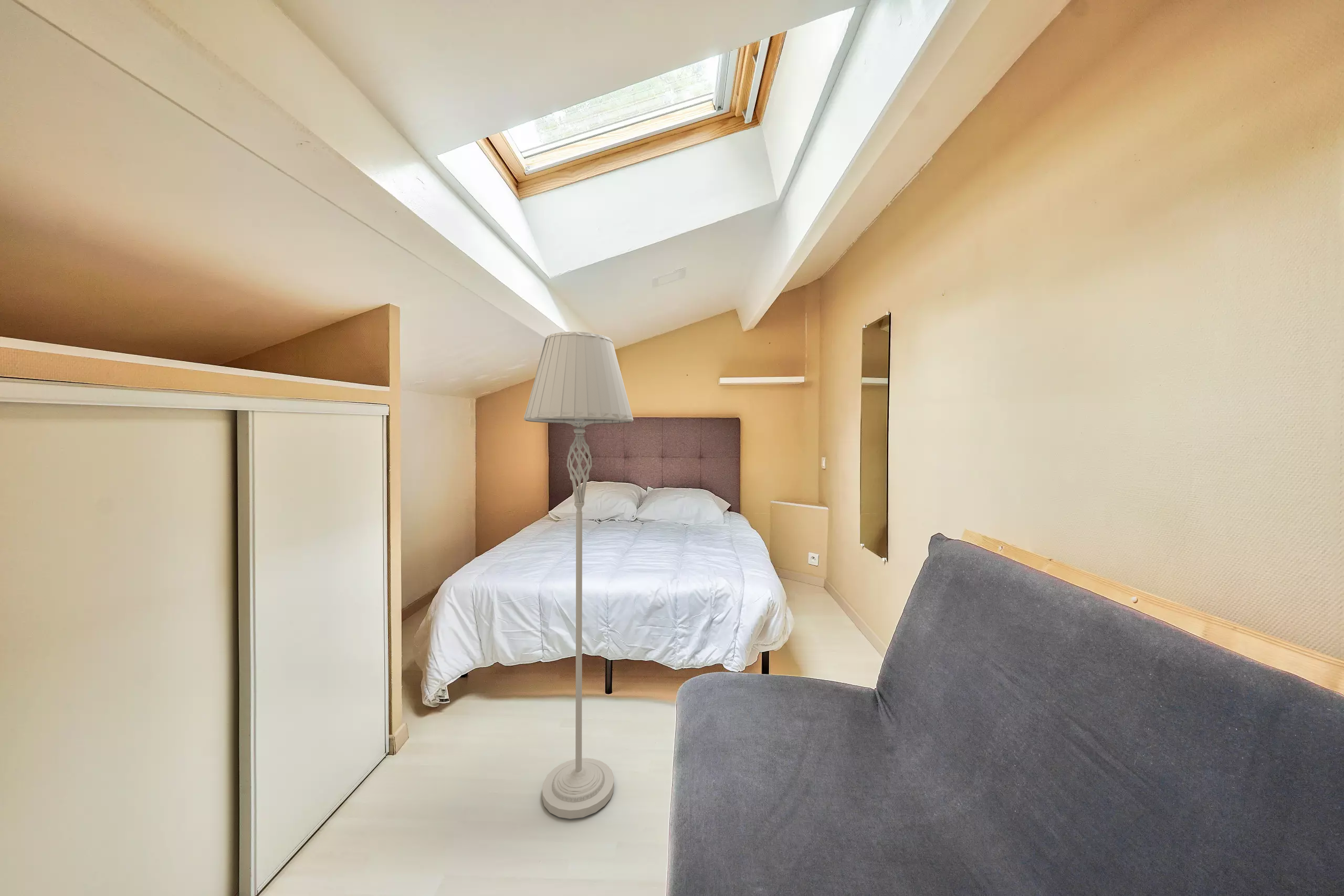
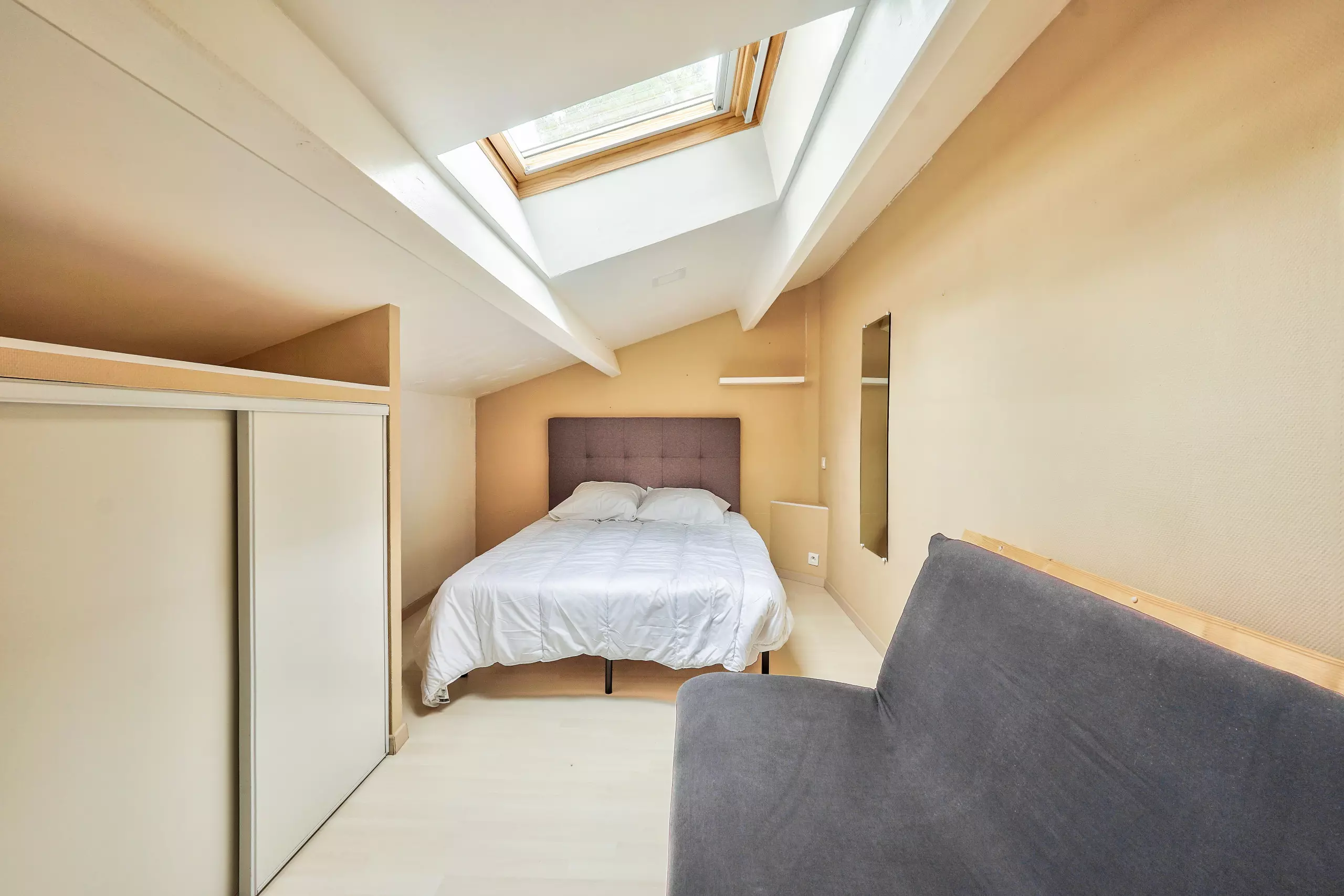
- floor lamp [523,331,634,819]
